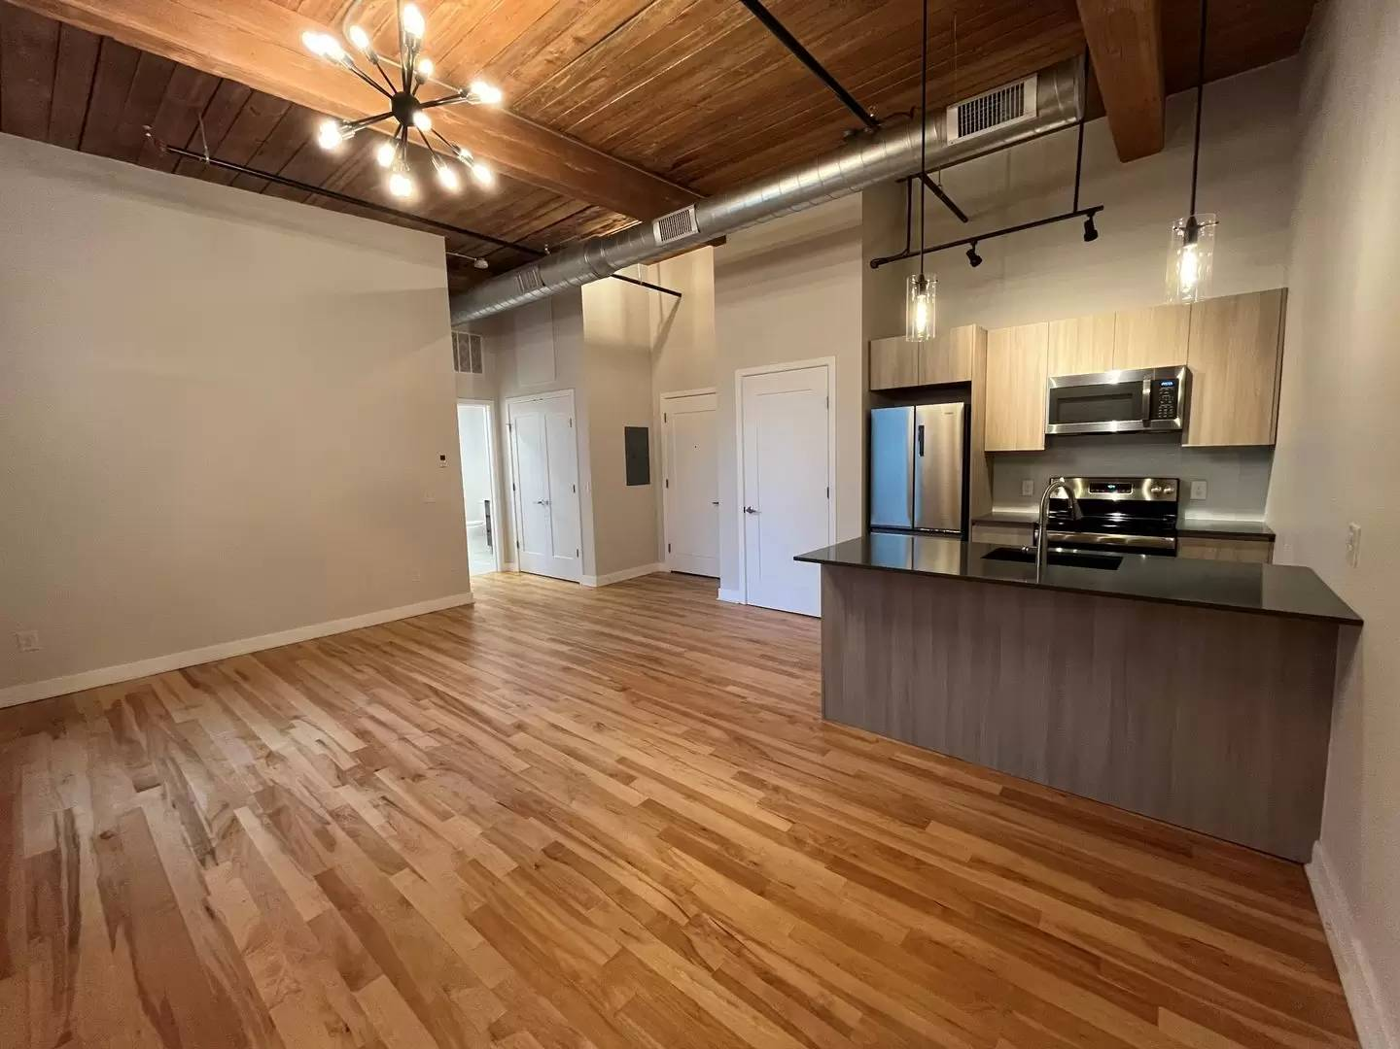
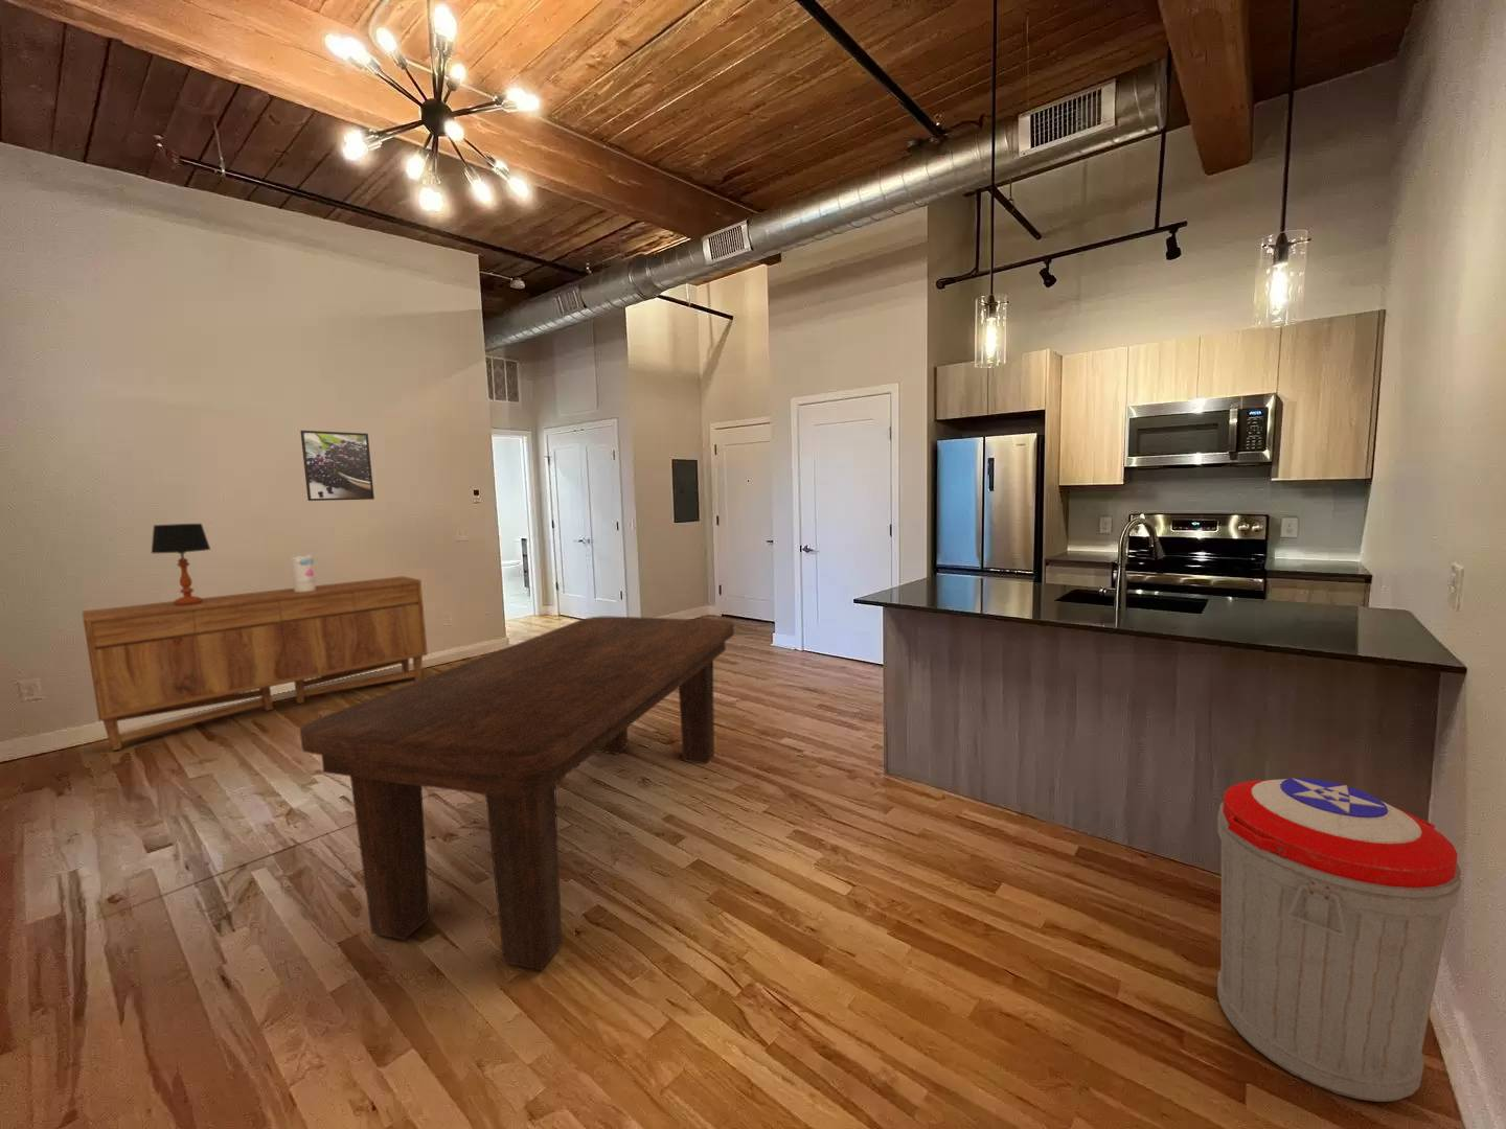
+ dining table [299,615,735,972]
+ trash can [1217,777,1462,1103]
+ decorative vase [289,554,315,592]
+ sideboard [82,575,429,752]
+ table lamp [149,523,212,605]
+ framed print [299,429,376,502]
